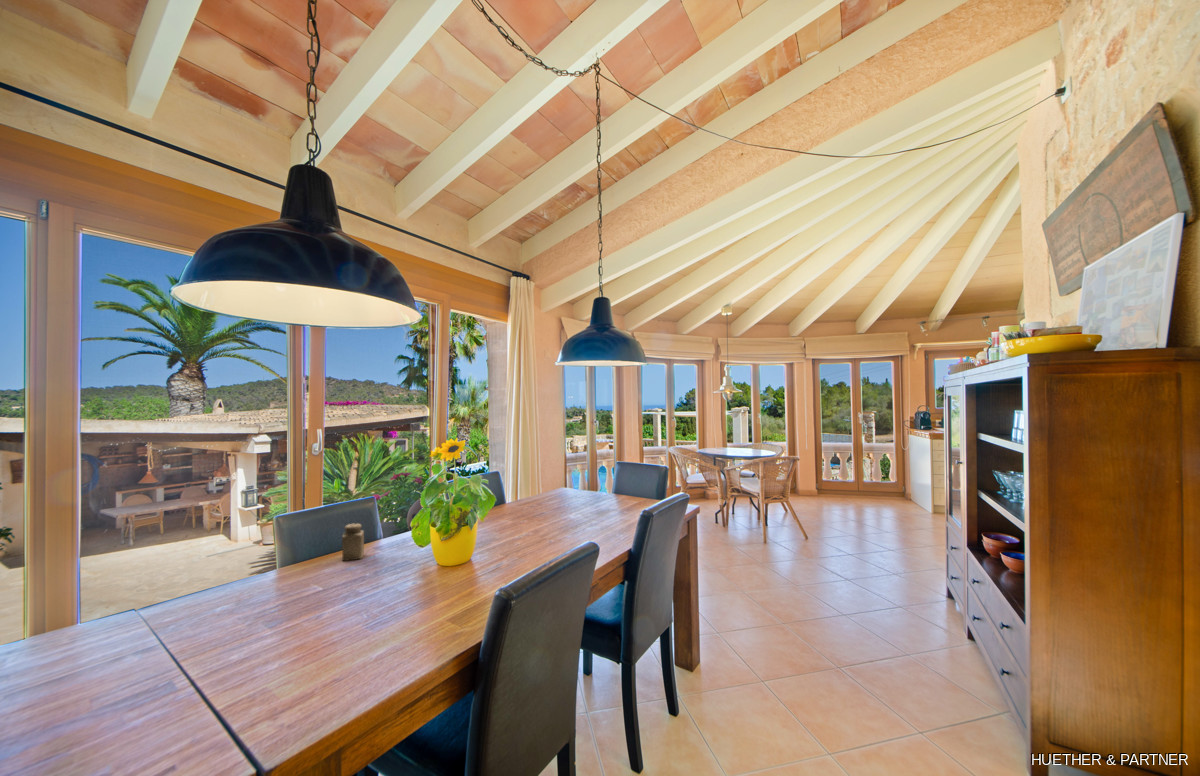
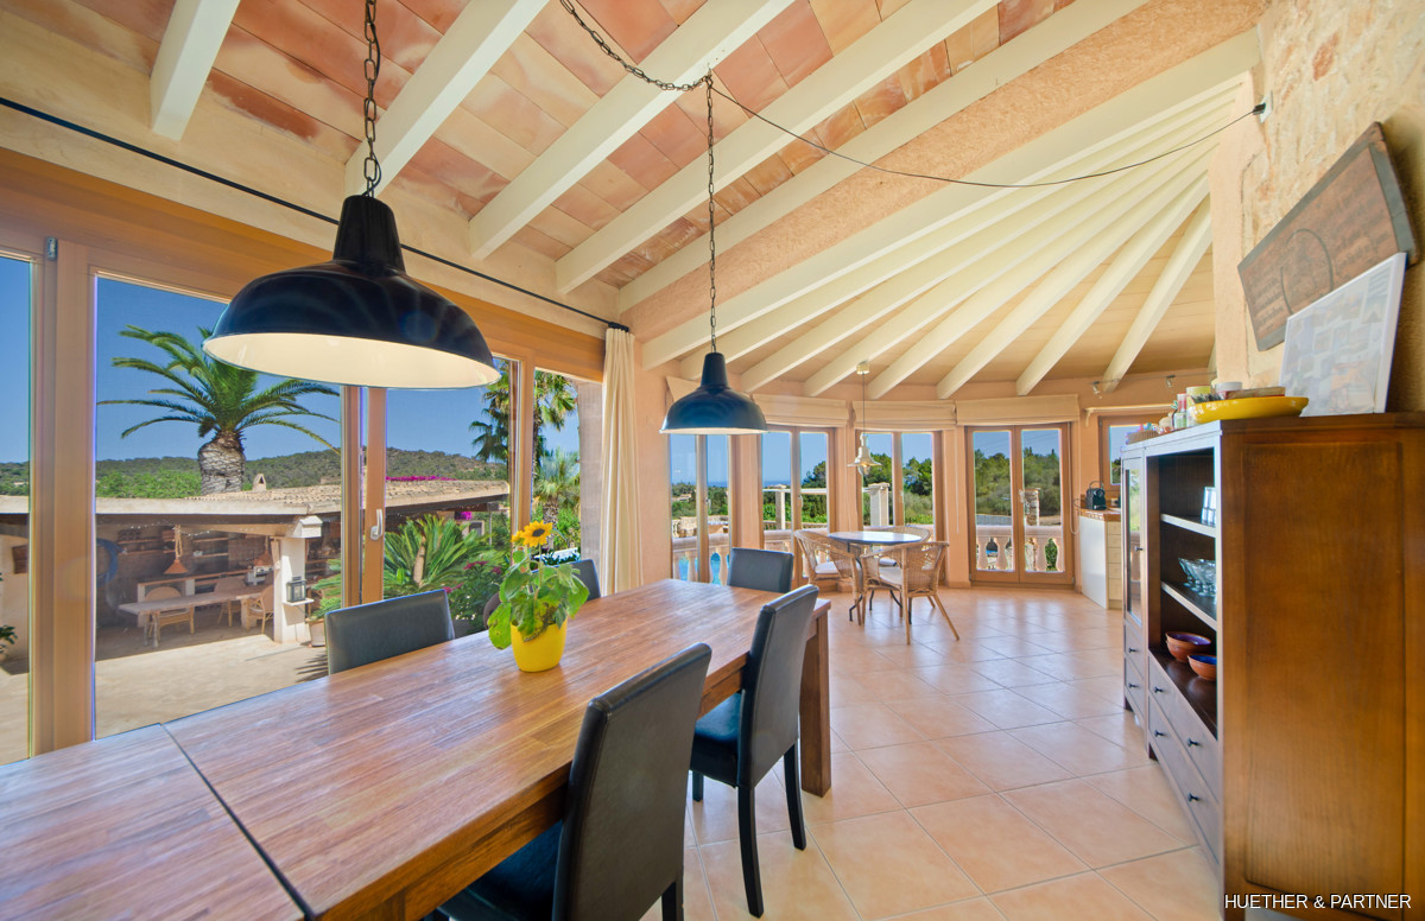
- salt shaker [341,522,365,562]
